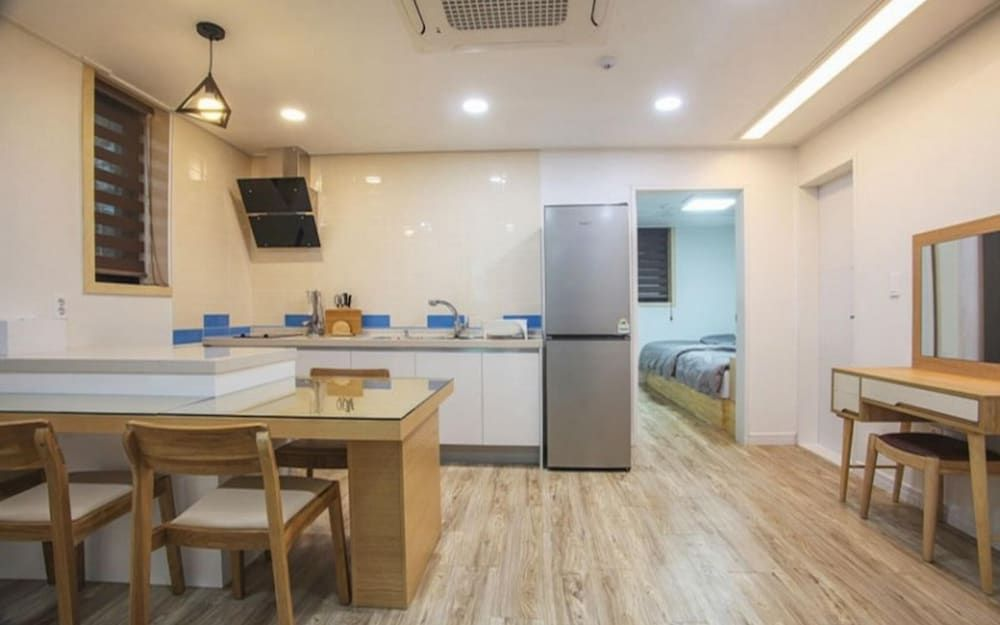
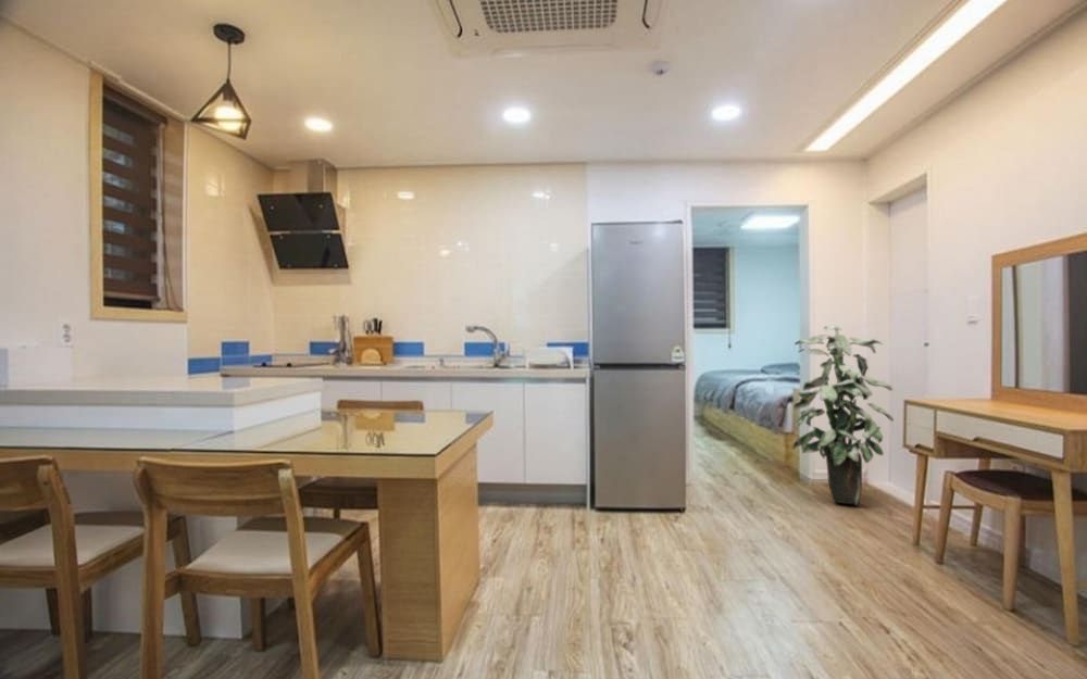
+ indoor plant [791,325,895,506]
